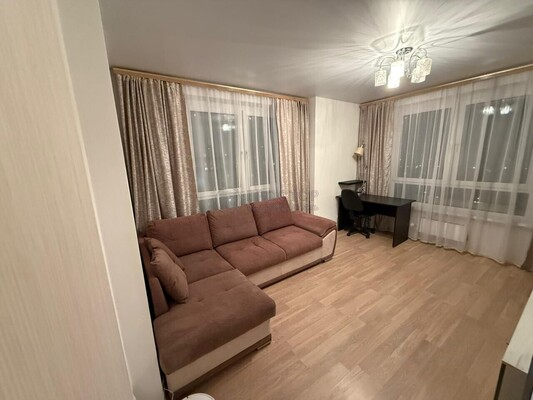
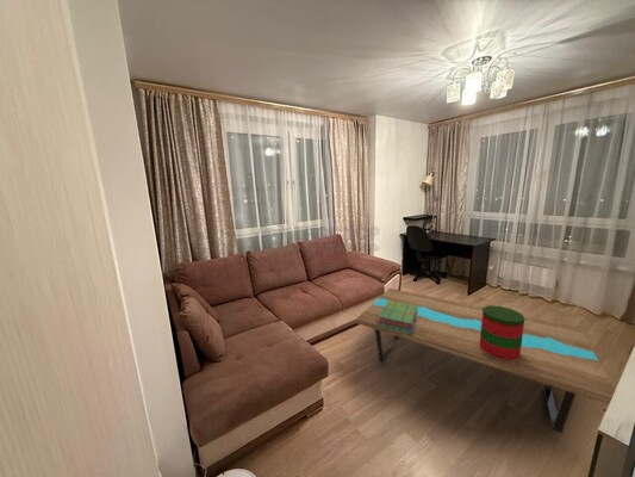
+ stack of books [378,301,418,335]
+ coffee table [355,287,616,434]
+ decorative container [480,304,524,360]
